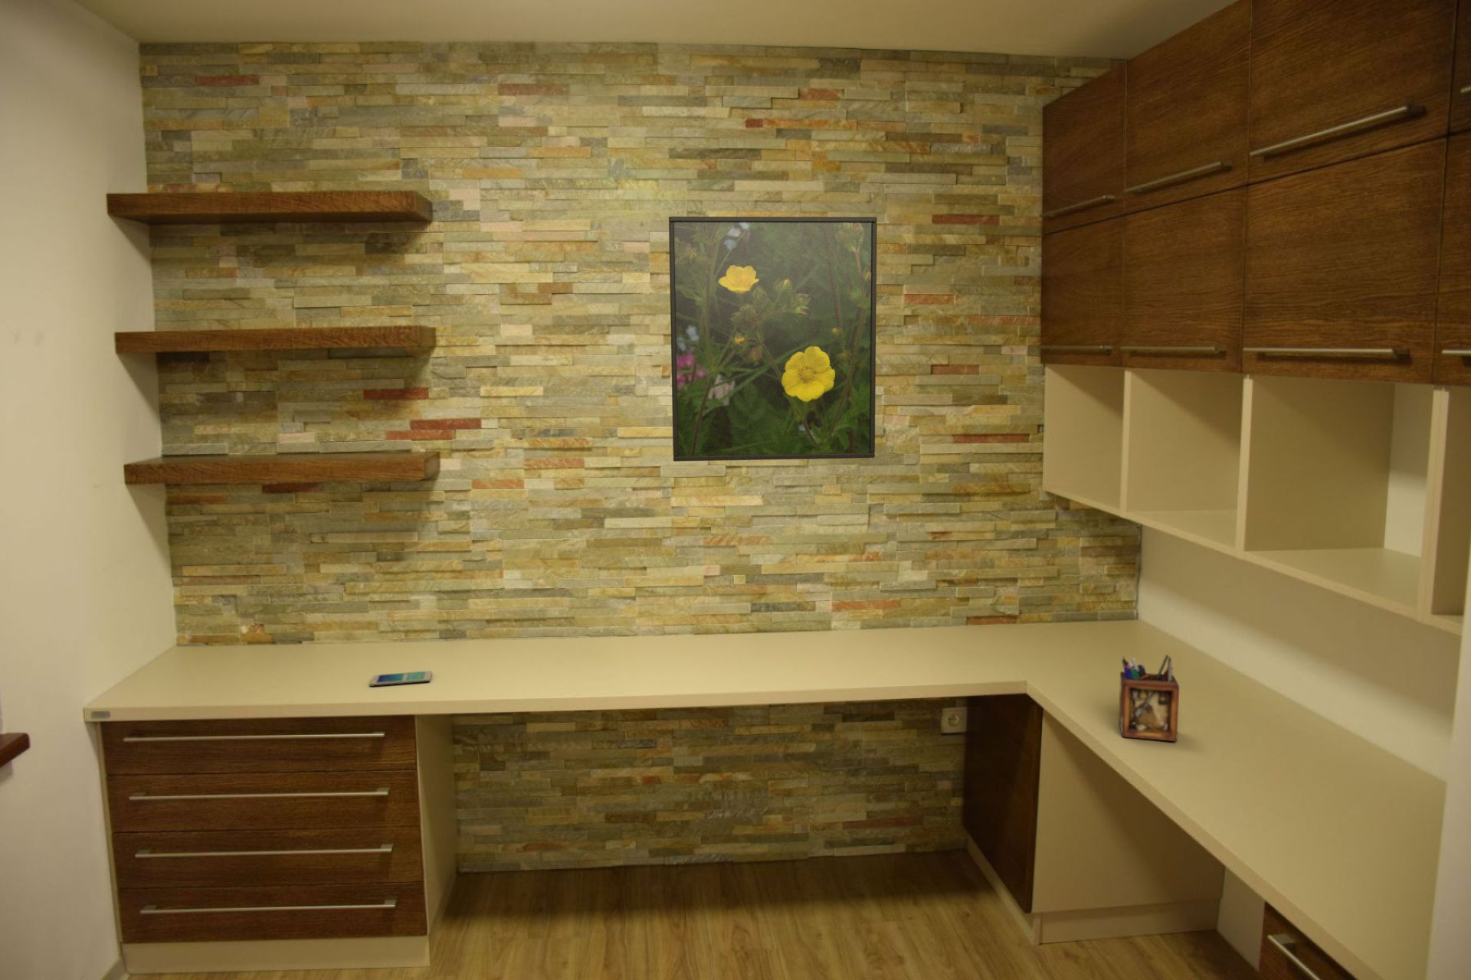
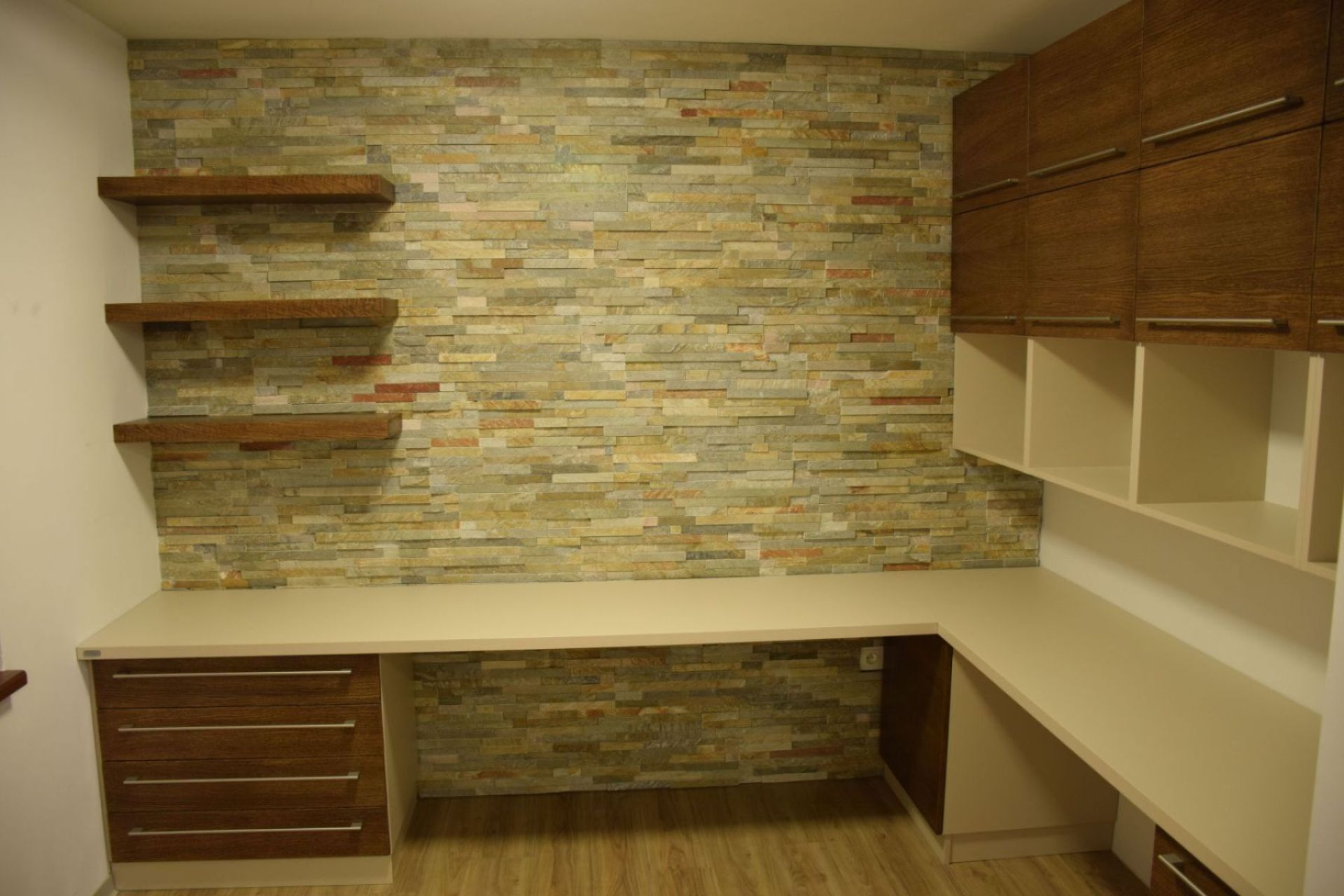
- smartphone [369,669,432,688]
- desk organizer [1119,654,1180,742]
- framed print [668,215,878,463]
